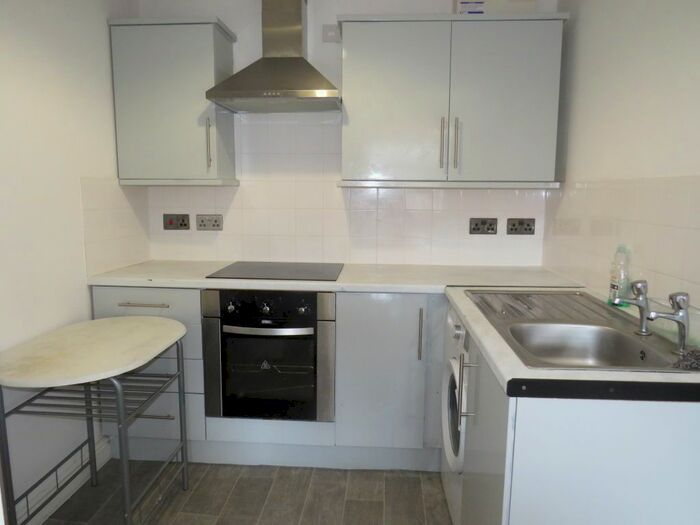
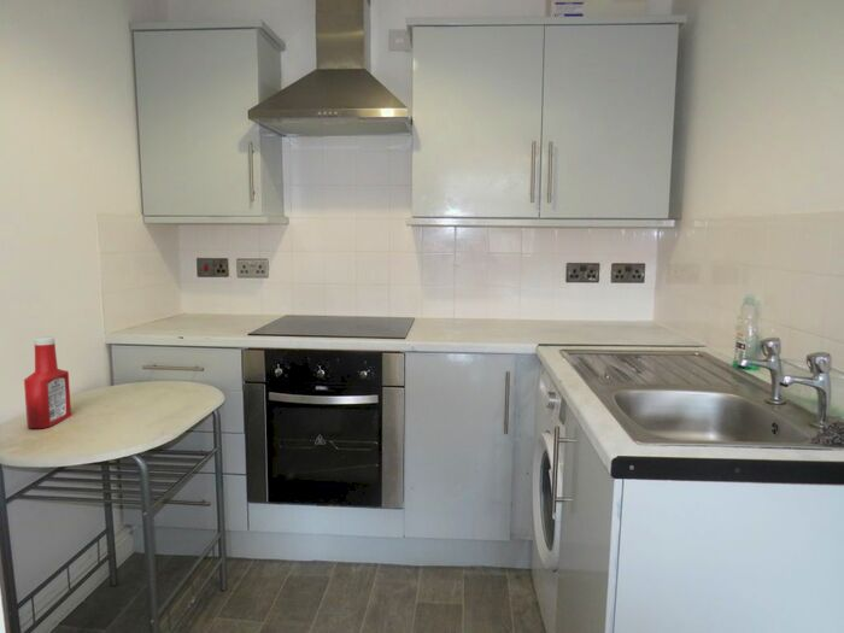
+ soap bottle [23,336,72,429]
